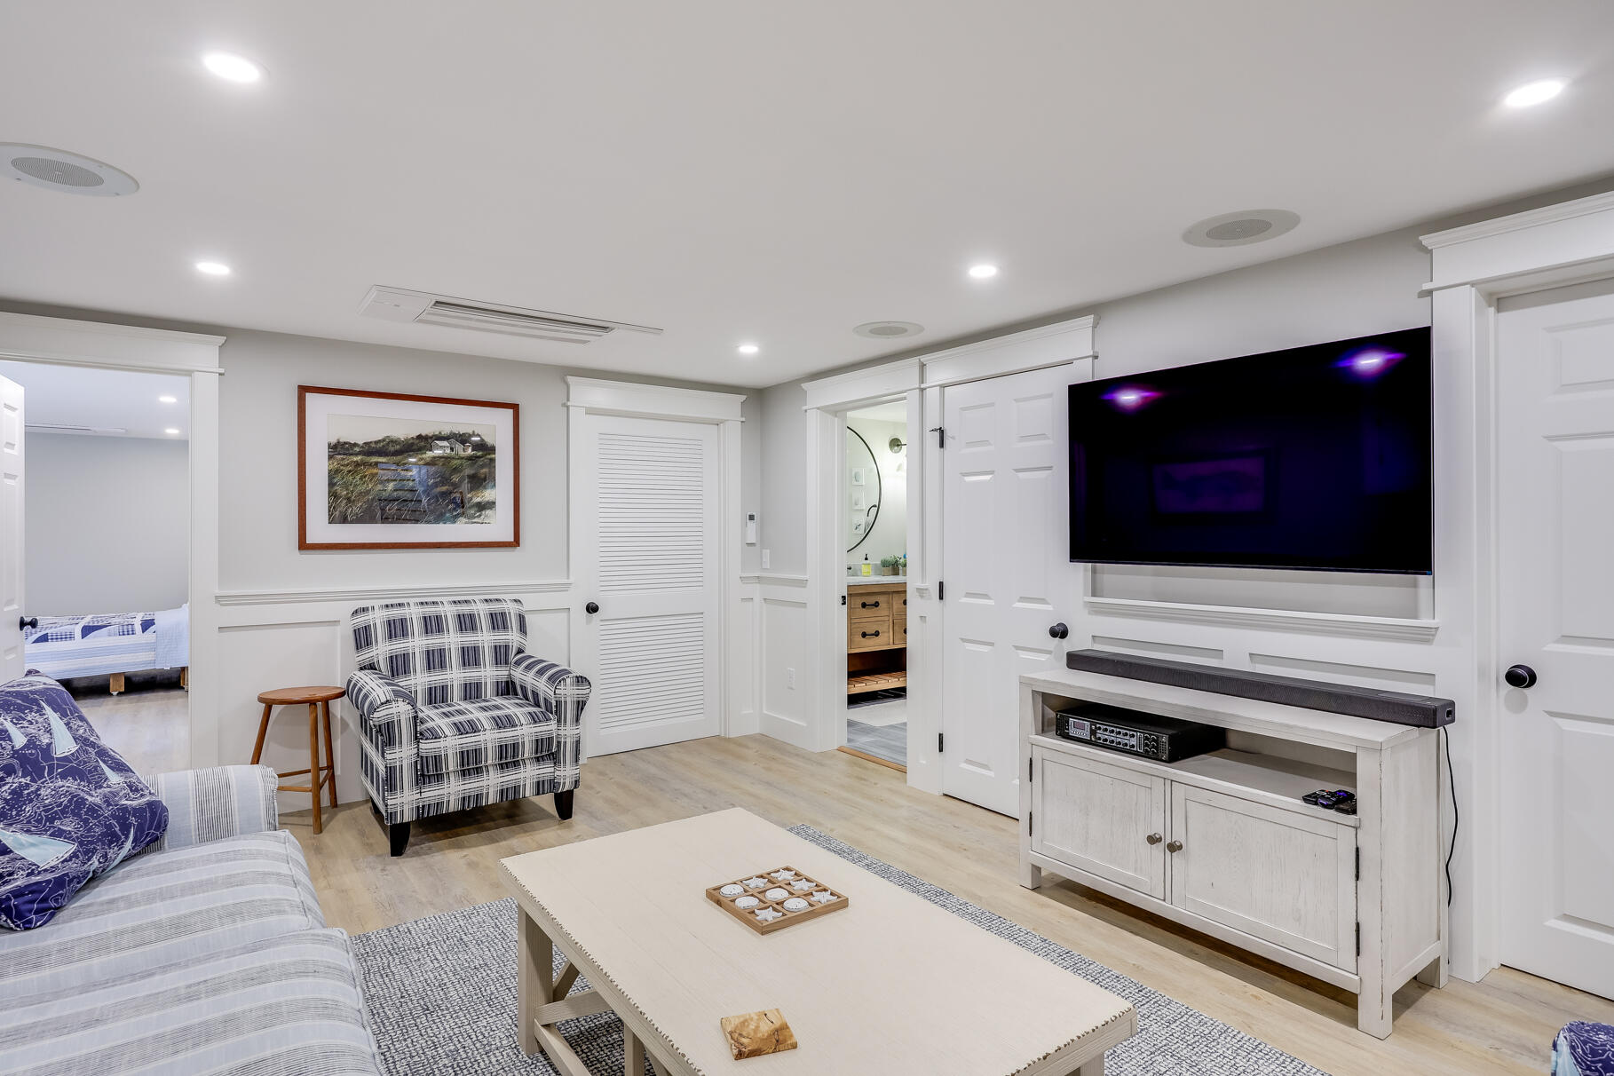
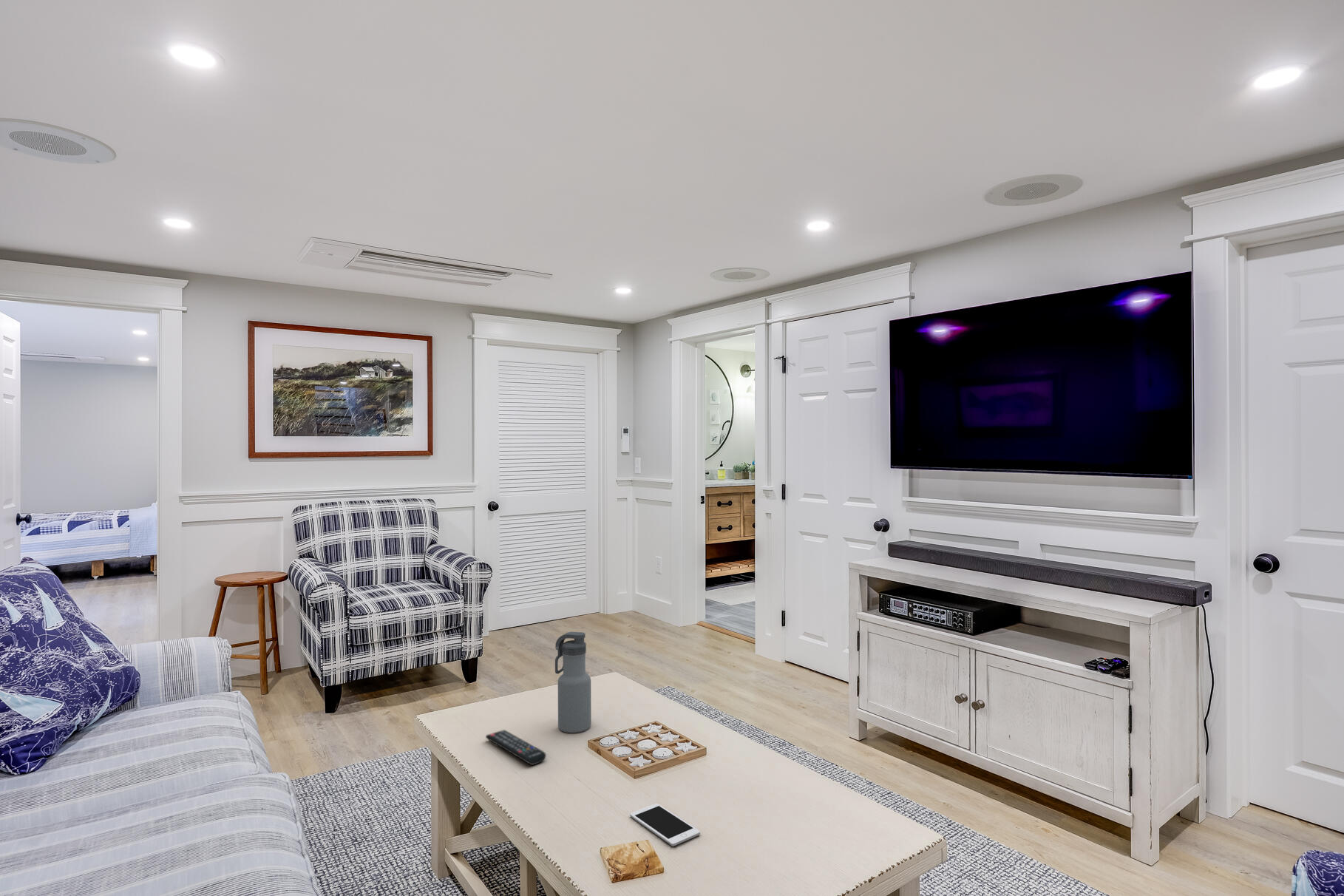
+ water bottle [554,631,592,734]
+ remote control [485,729,547,766]
+ cell phone [629,803,701,846]
